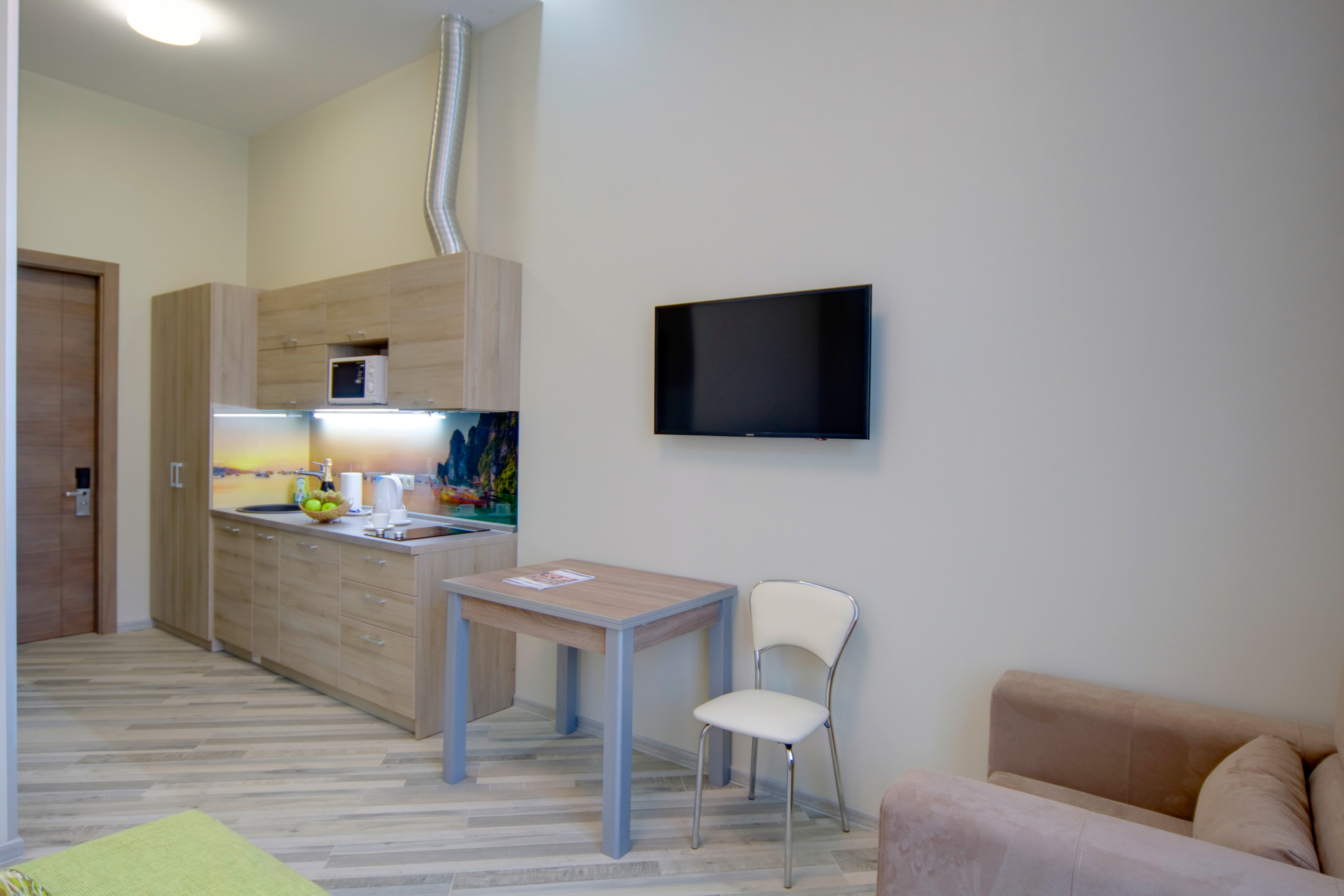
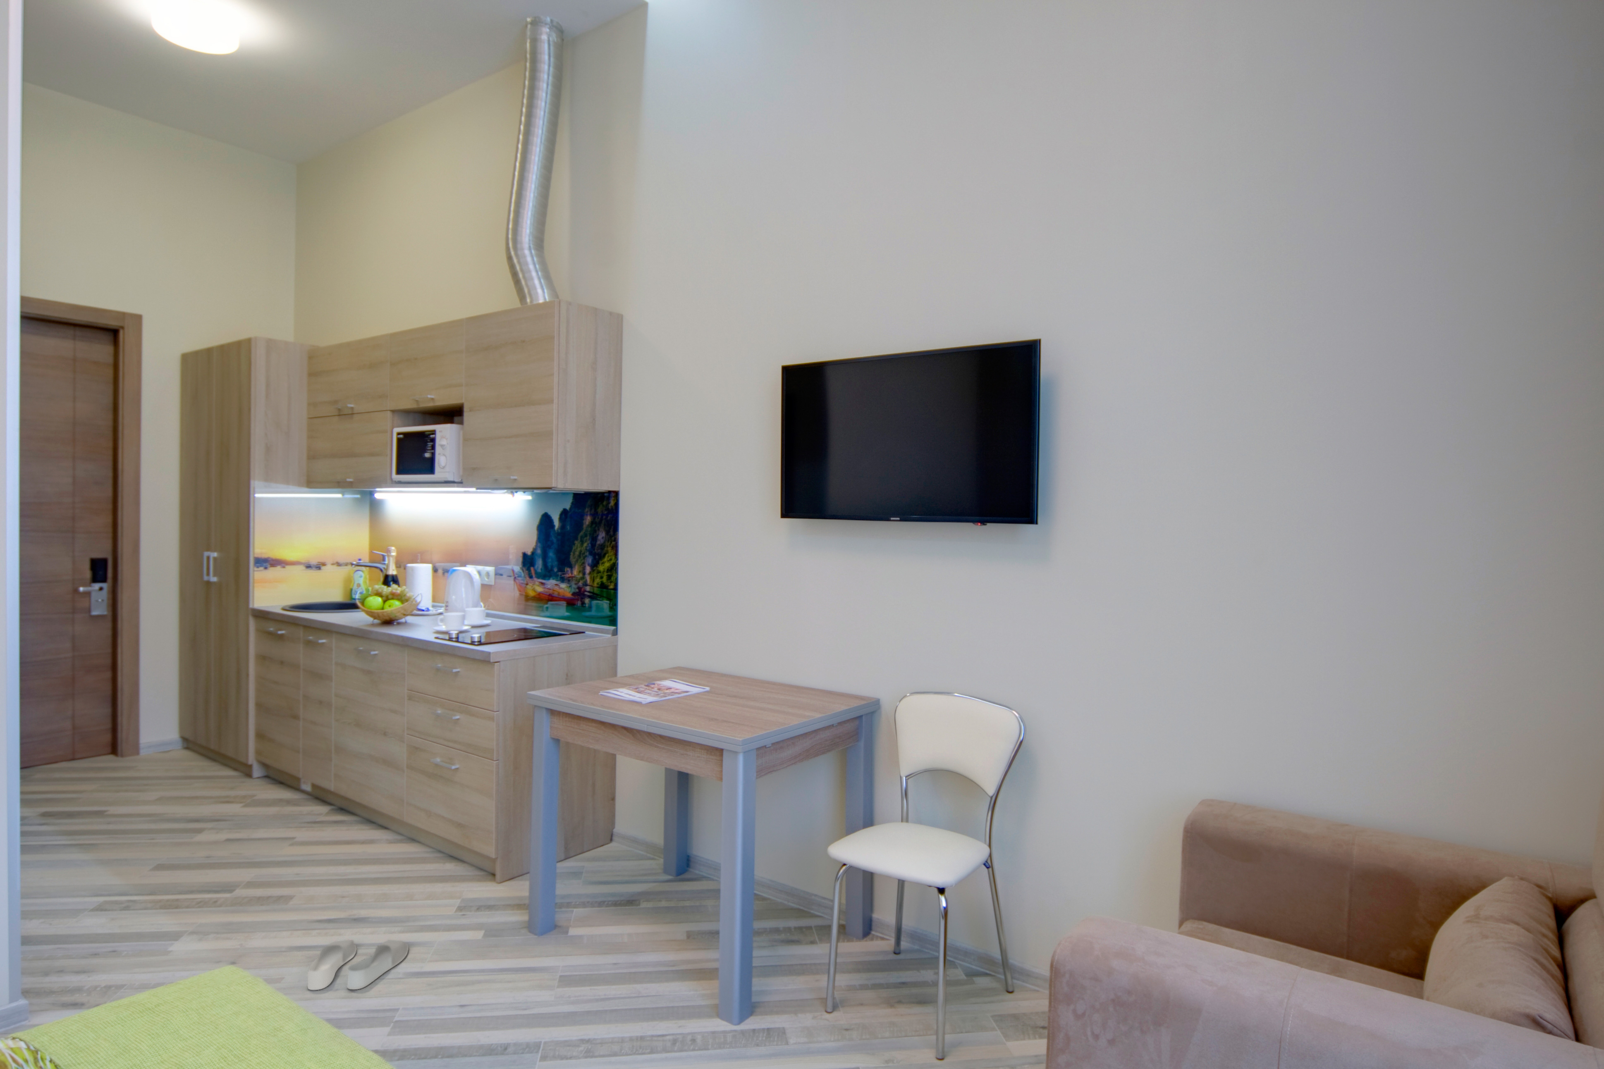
+ slippers [307,939,409,990]
